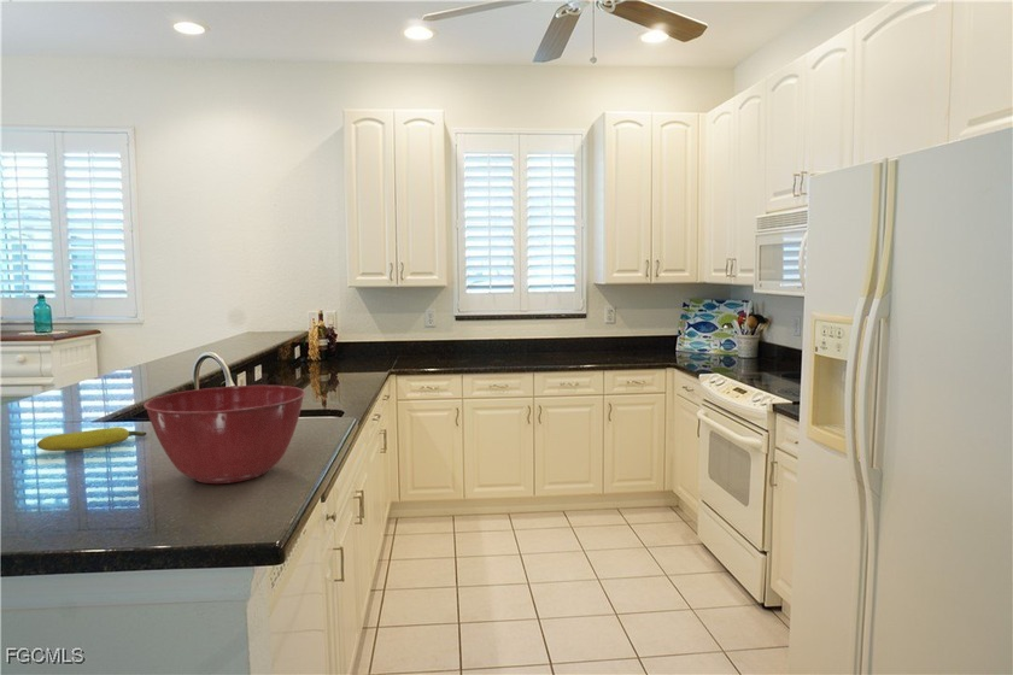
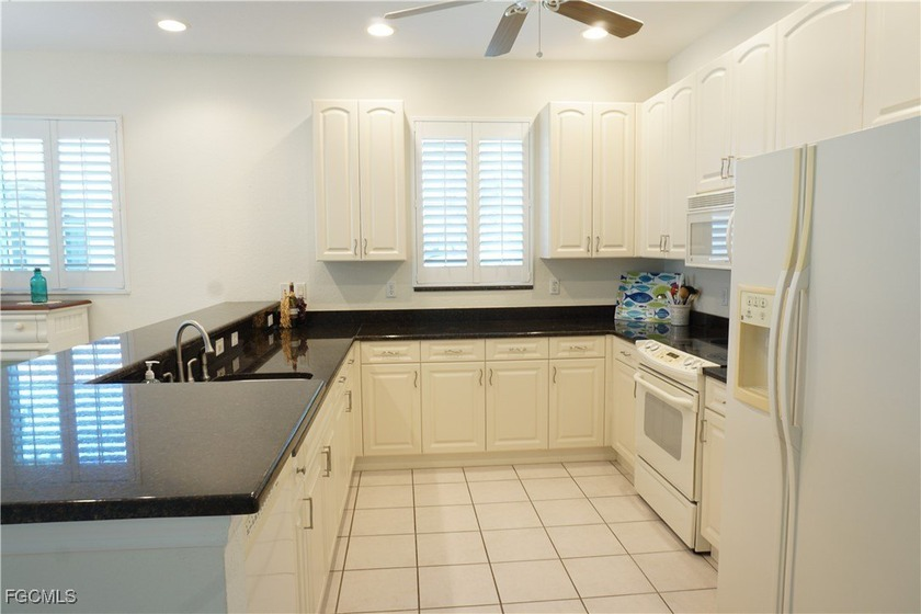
- mixing bowl [142,385,306,485]
- banana [36,427,148,452]
